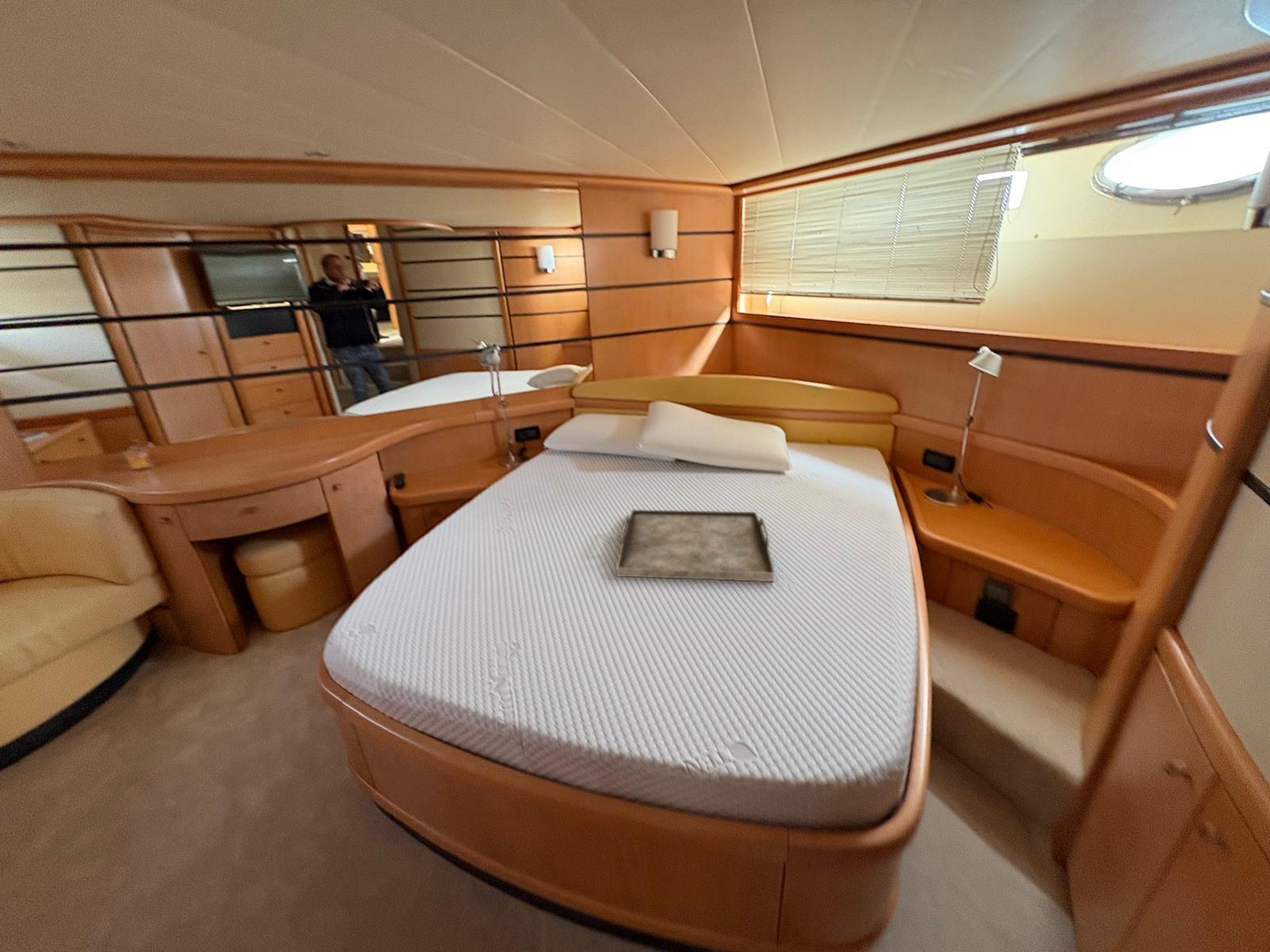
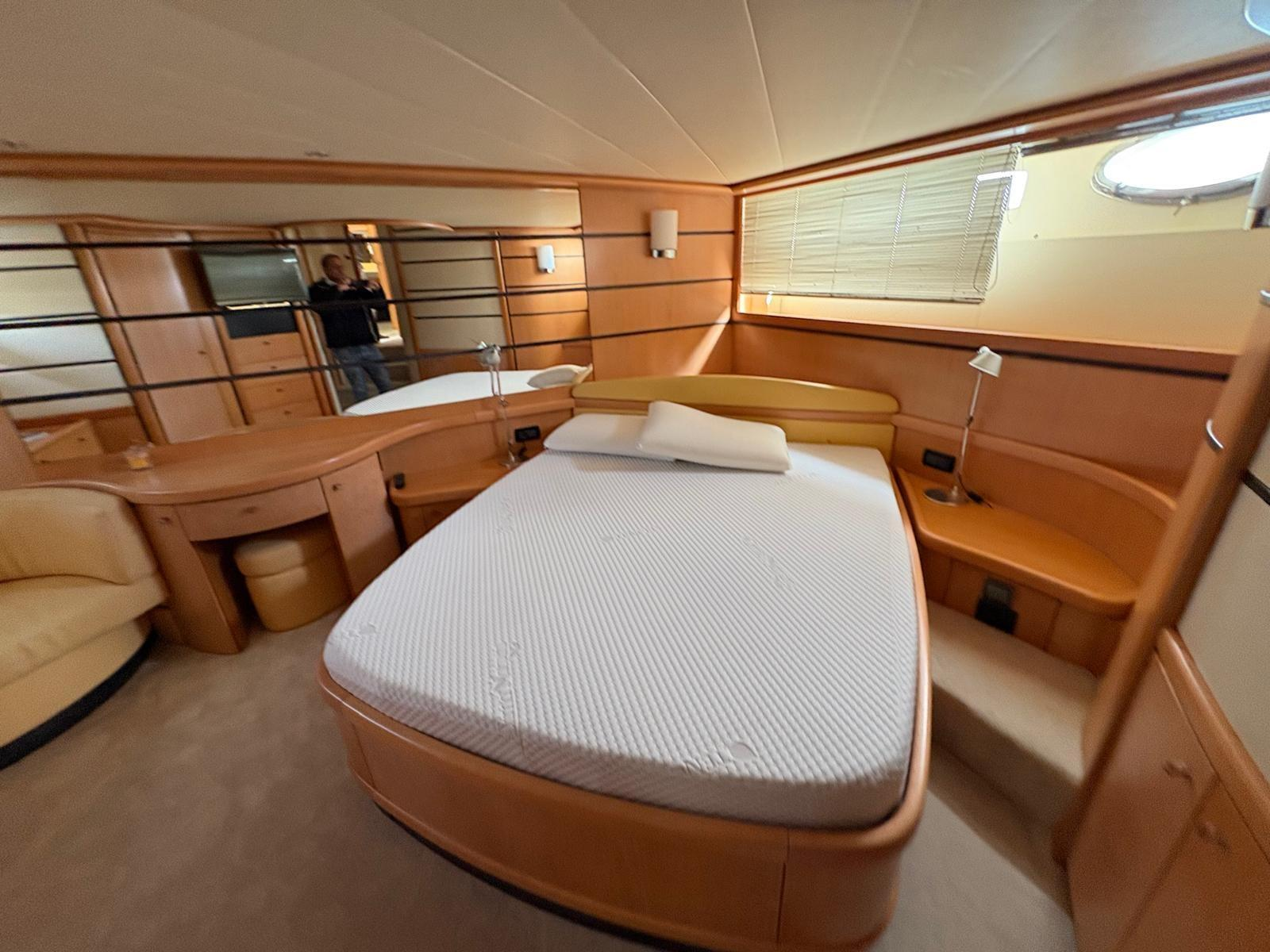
- serving tray [615,509,775,582]
